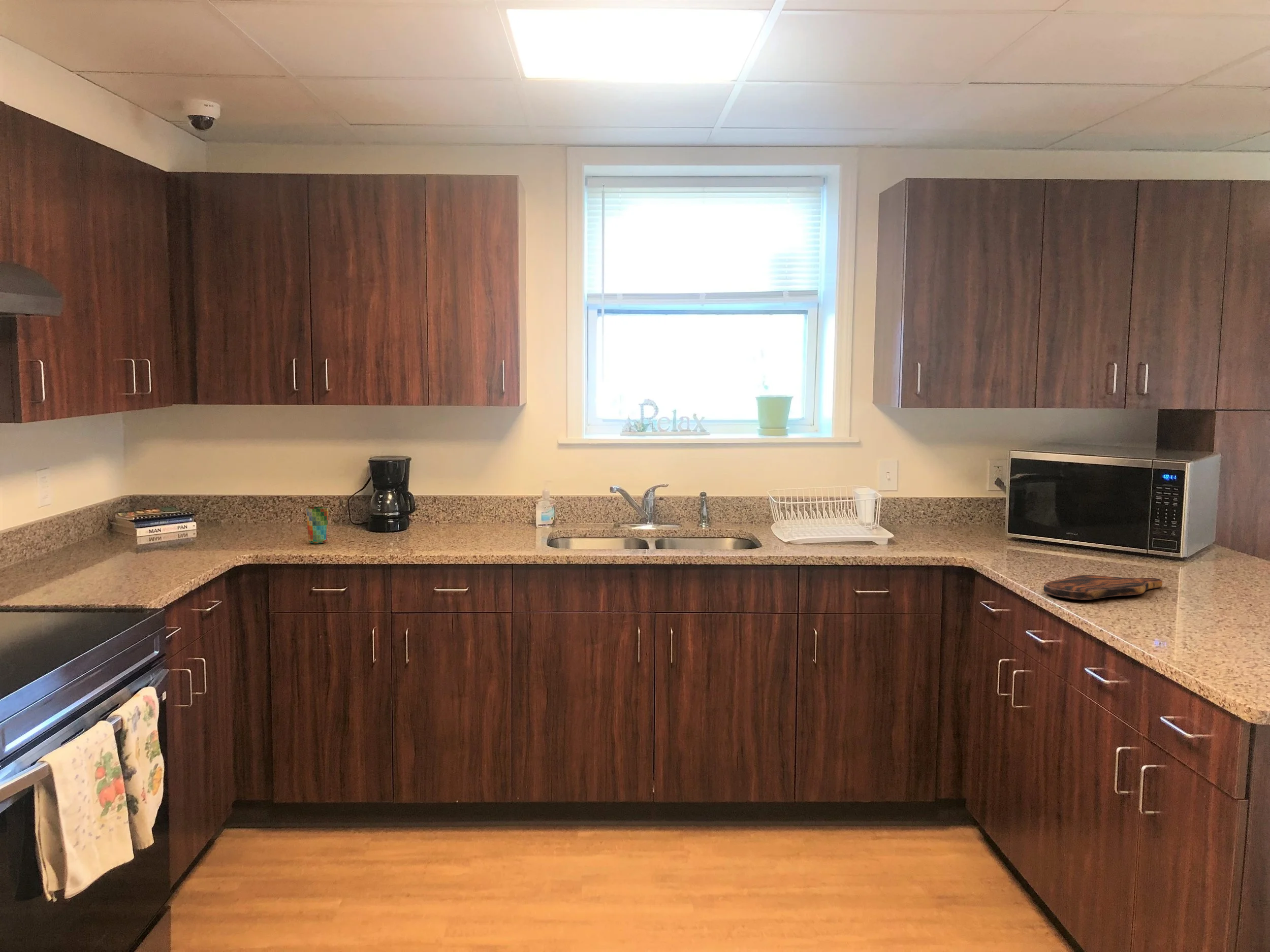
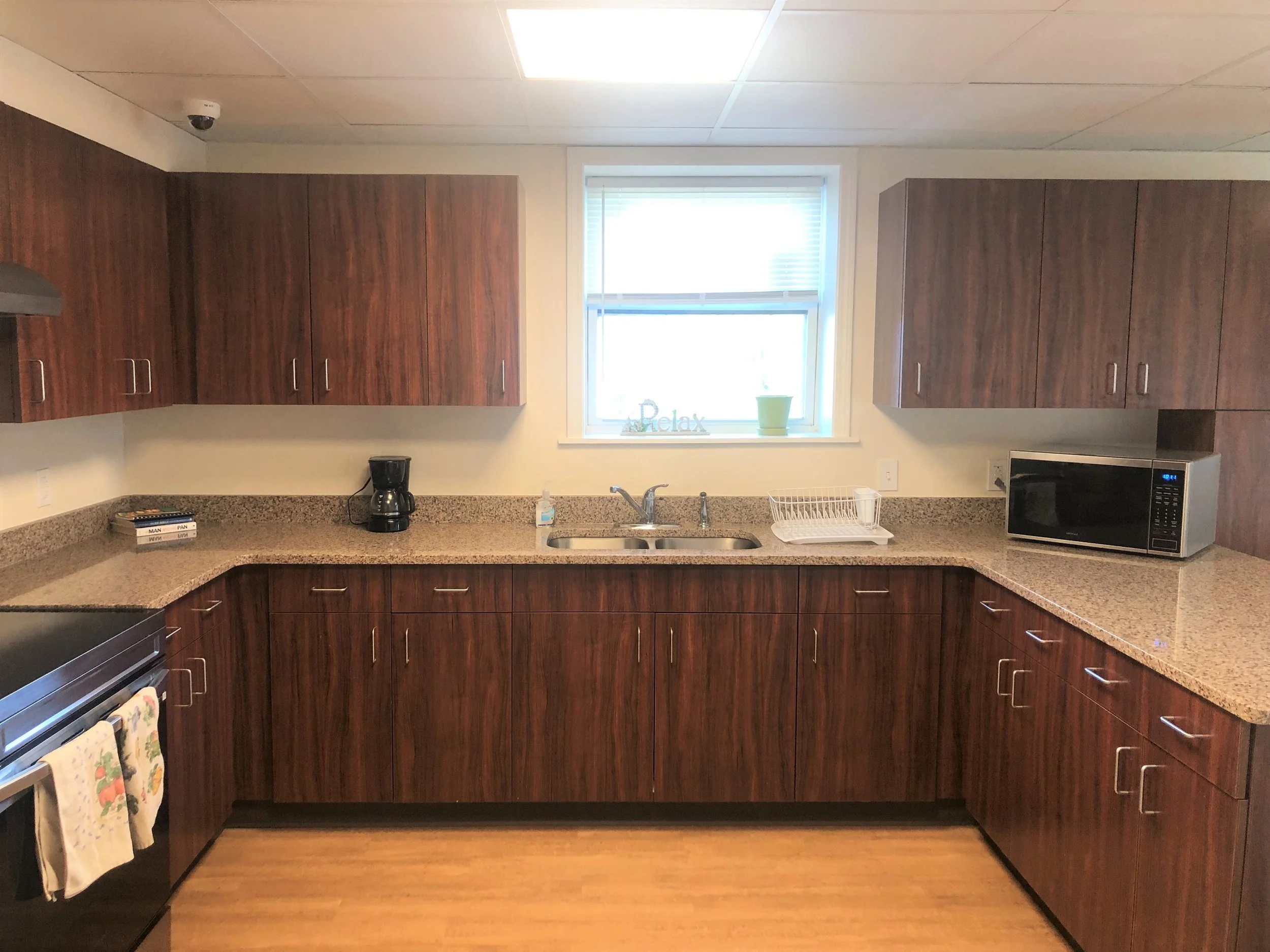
- cutting board [1043,575,1163,601]
- cup [306,506,329,544]
